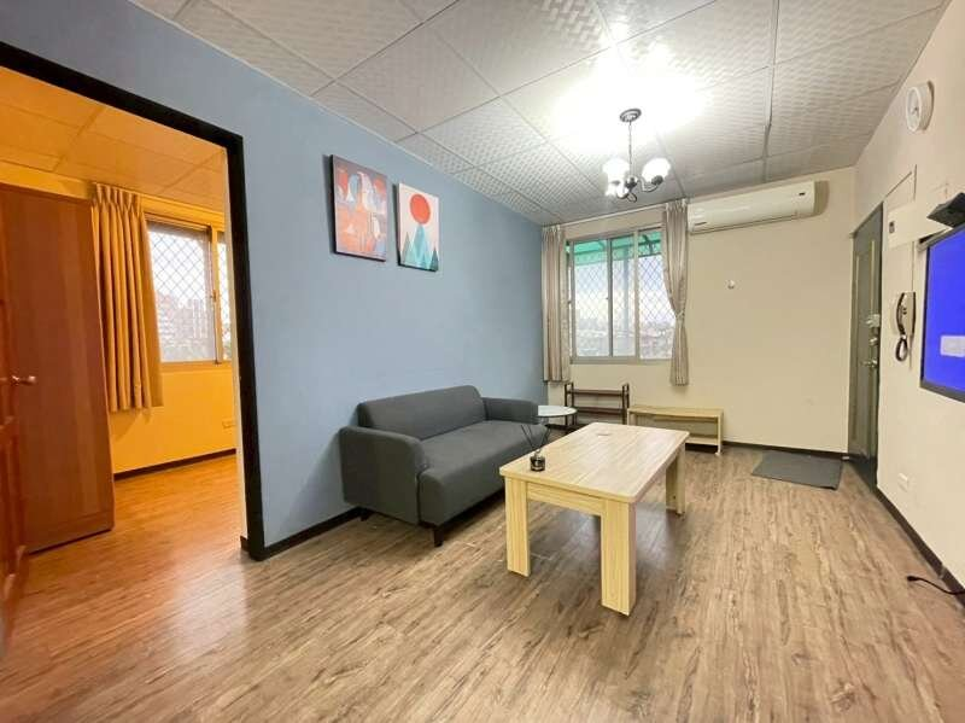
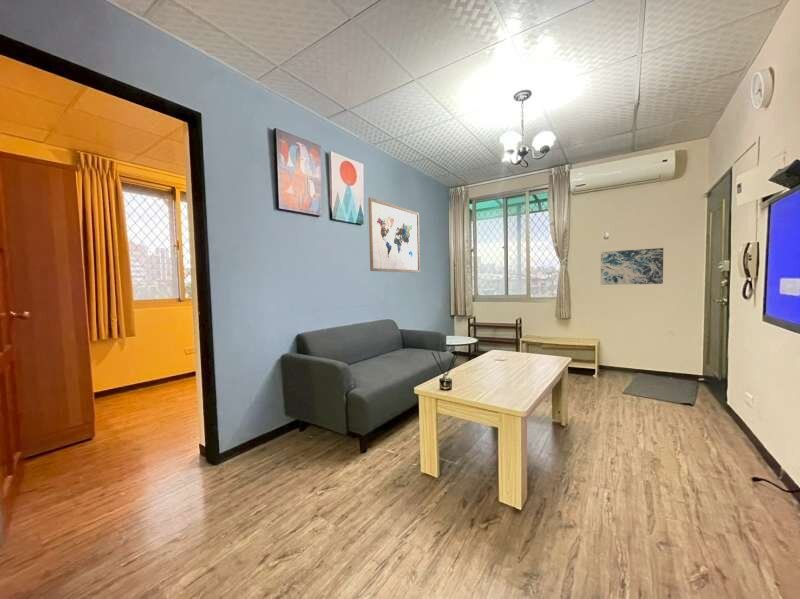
+ wall art [367,196,421,273]
+ wall art [600,247,664,286]
